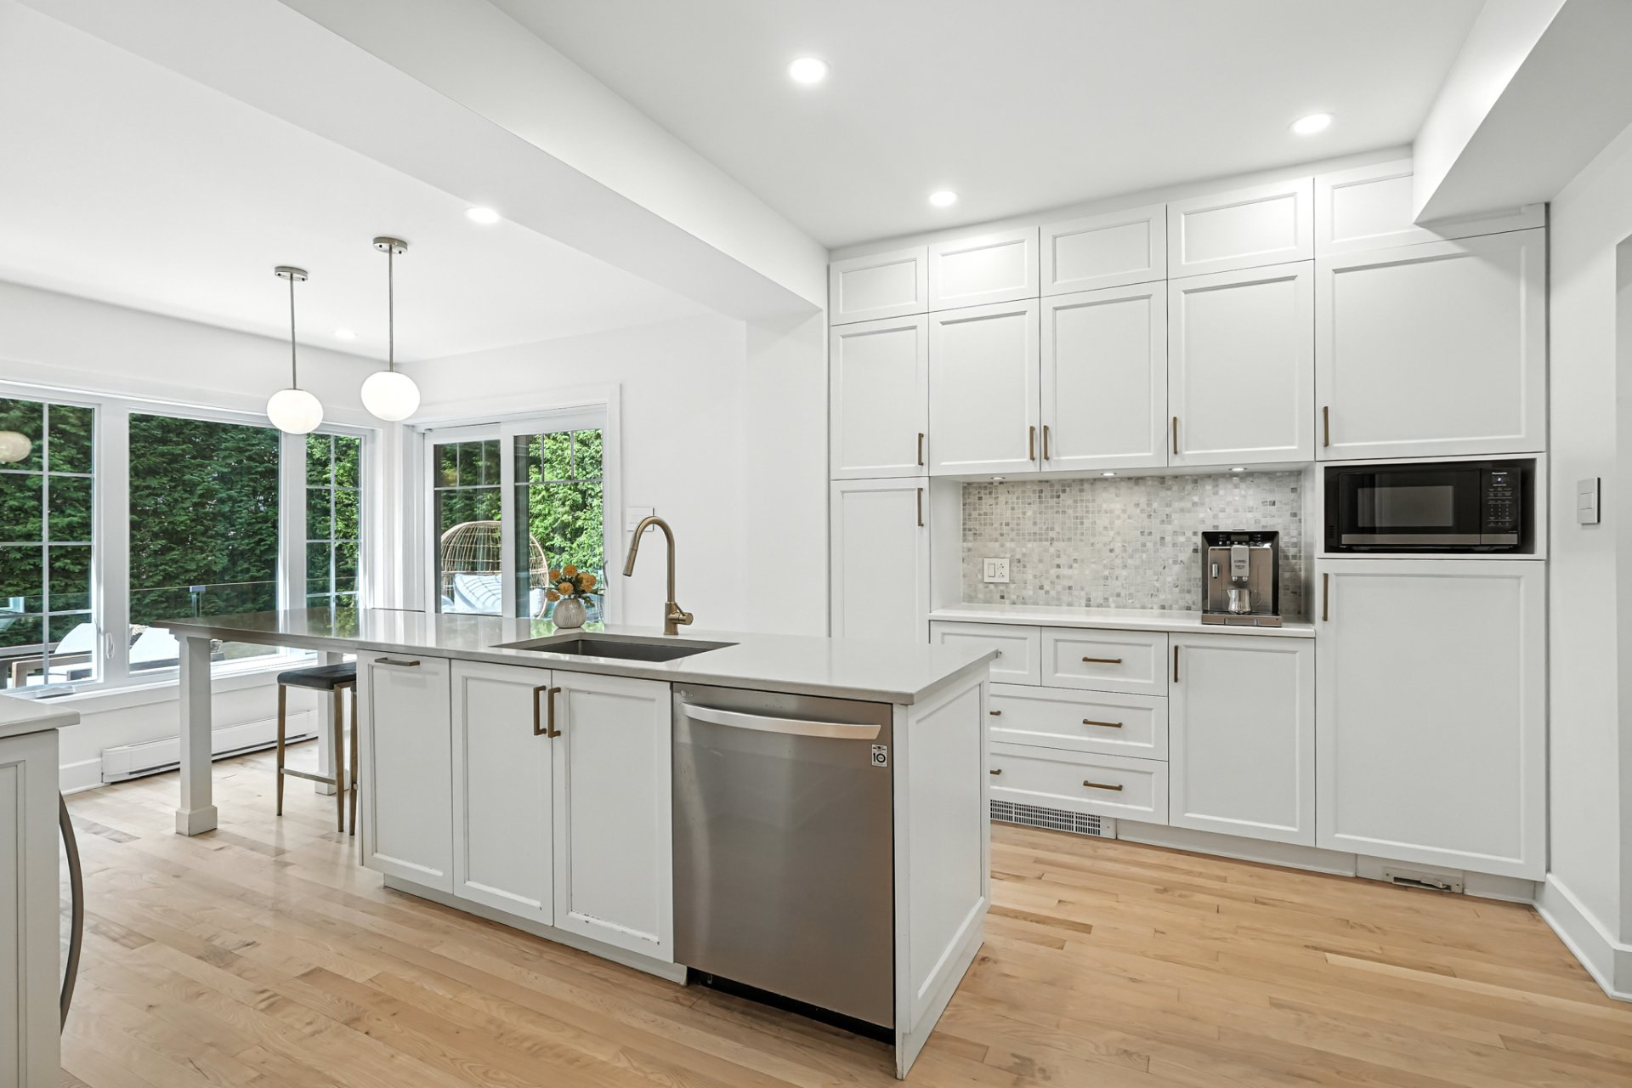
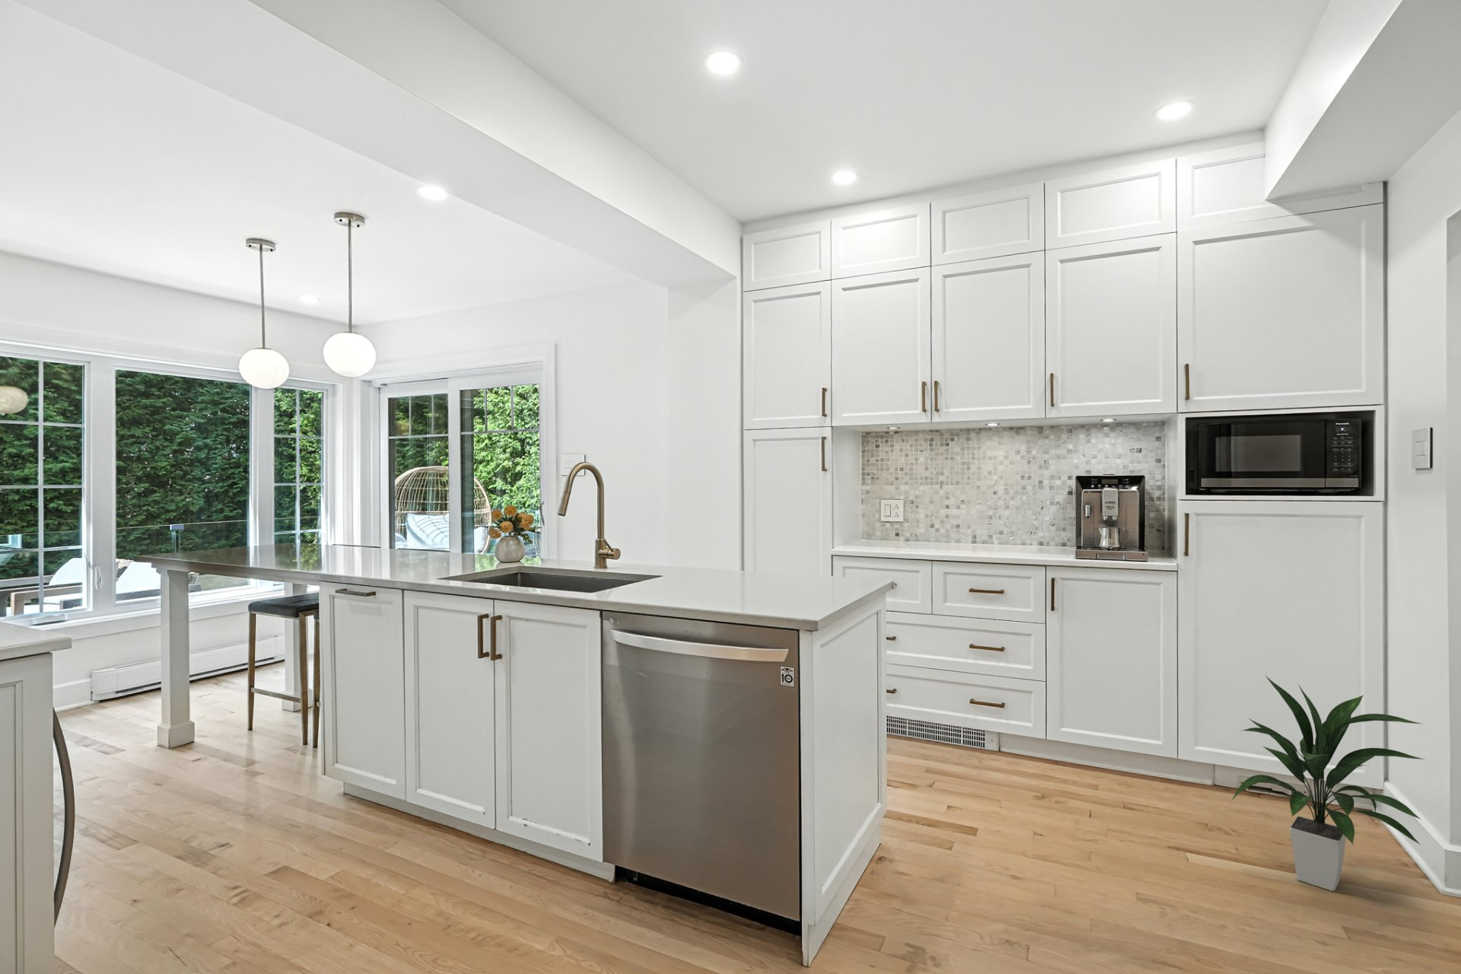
+ indoor plant [1229,675,1425,891]
